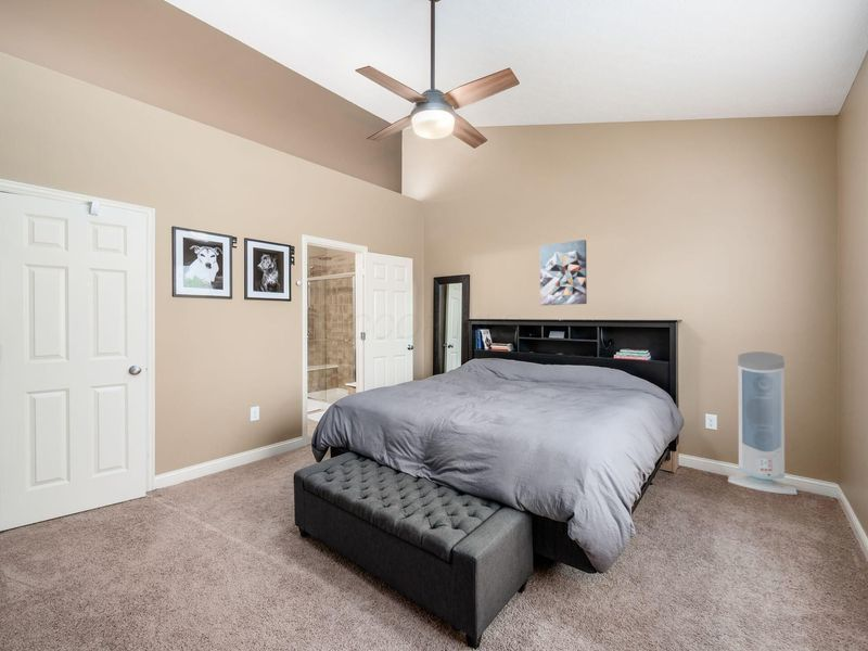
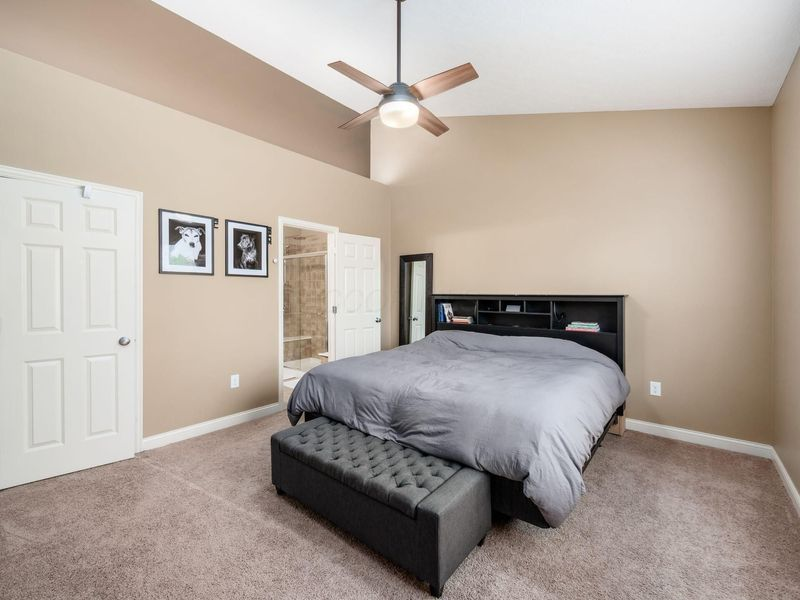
- wall art [539,239,588,306]
- air purifier [727,350,799,496]
